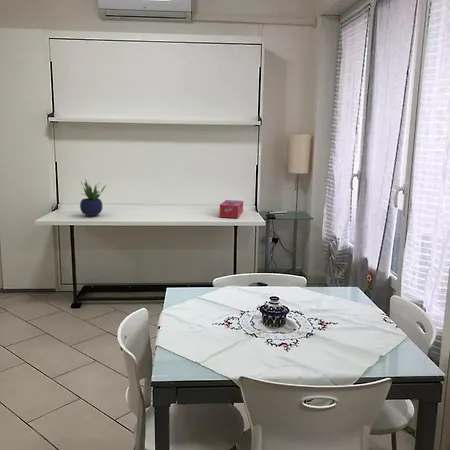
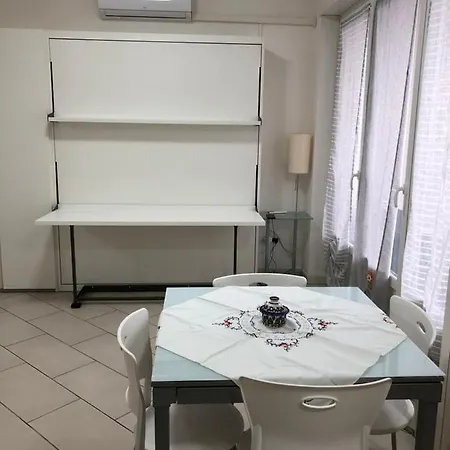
- tissue box [218,199,244,219]
- potted plant [79,177,107,217]
